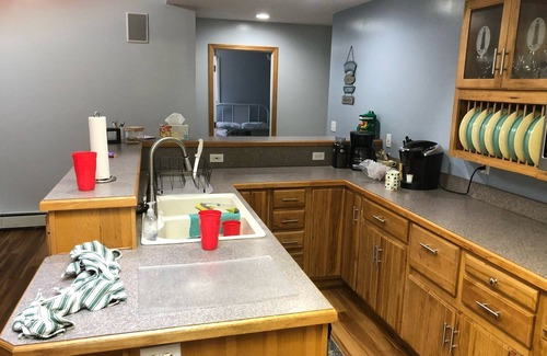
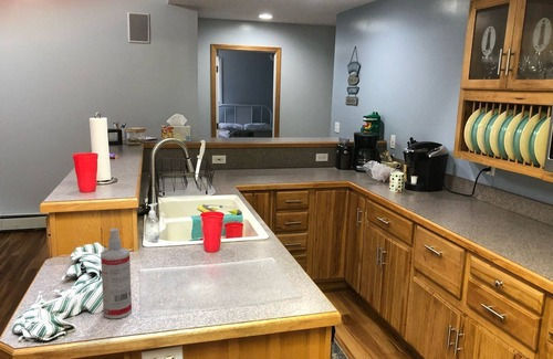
+ spray bottle [100,228,133,319]
